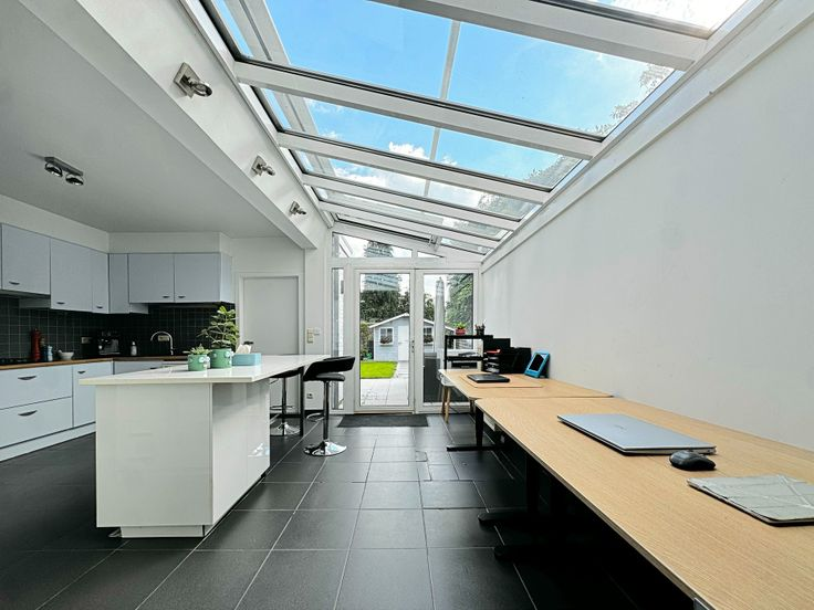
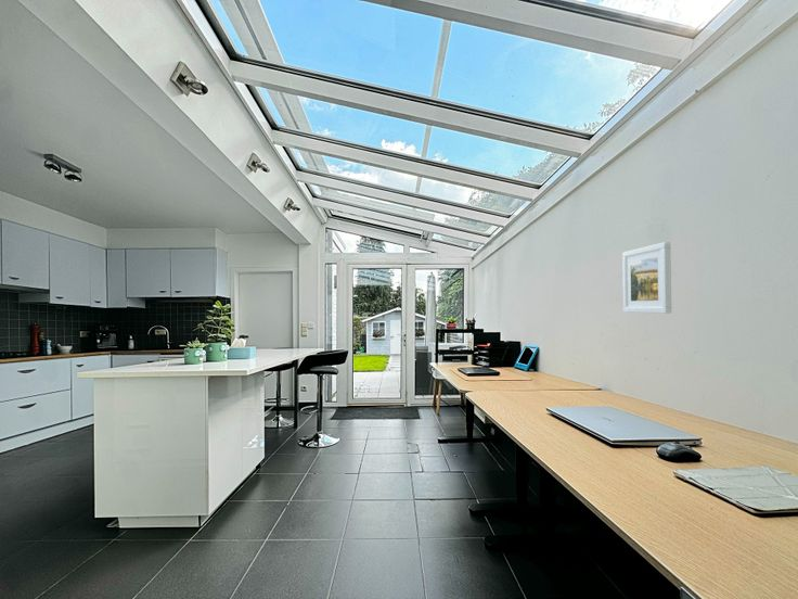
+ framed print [621,241,672,315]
